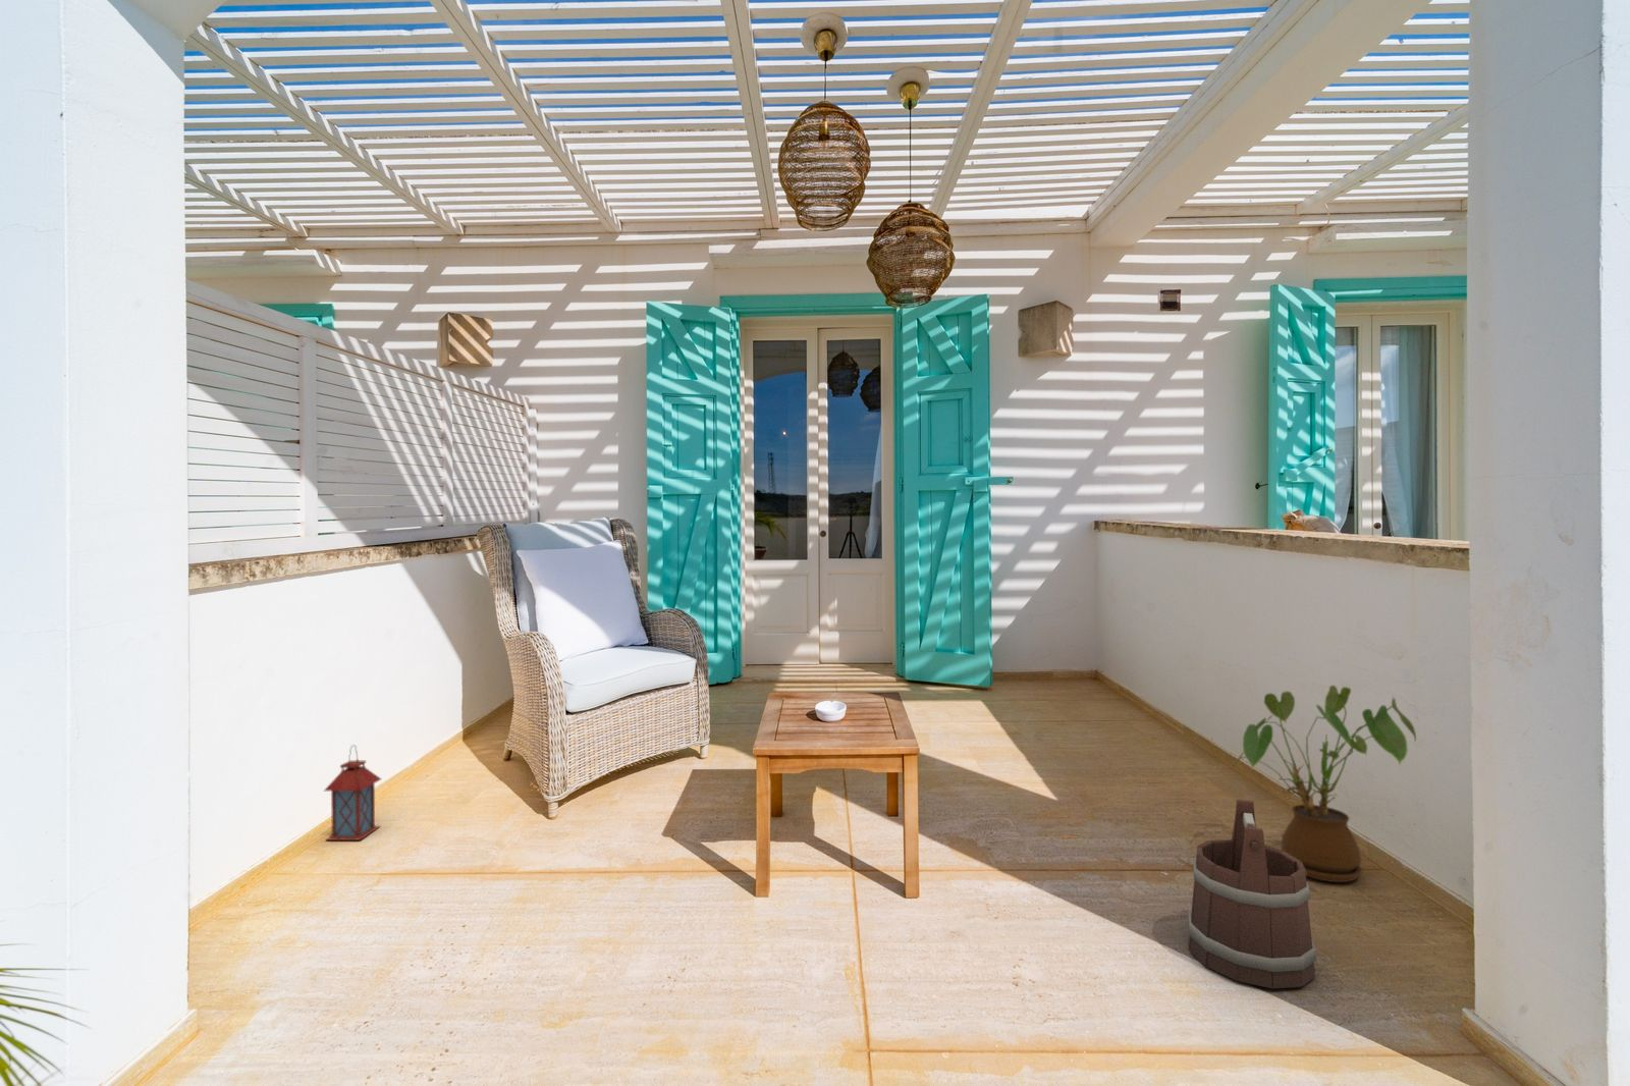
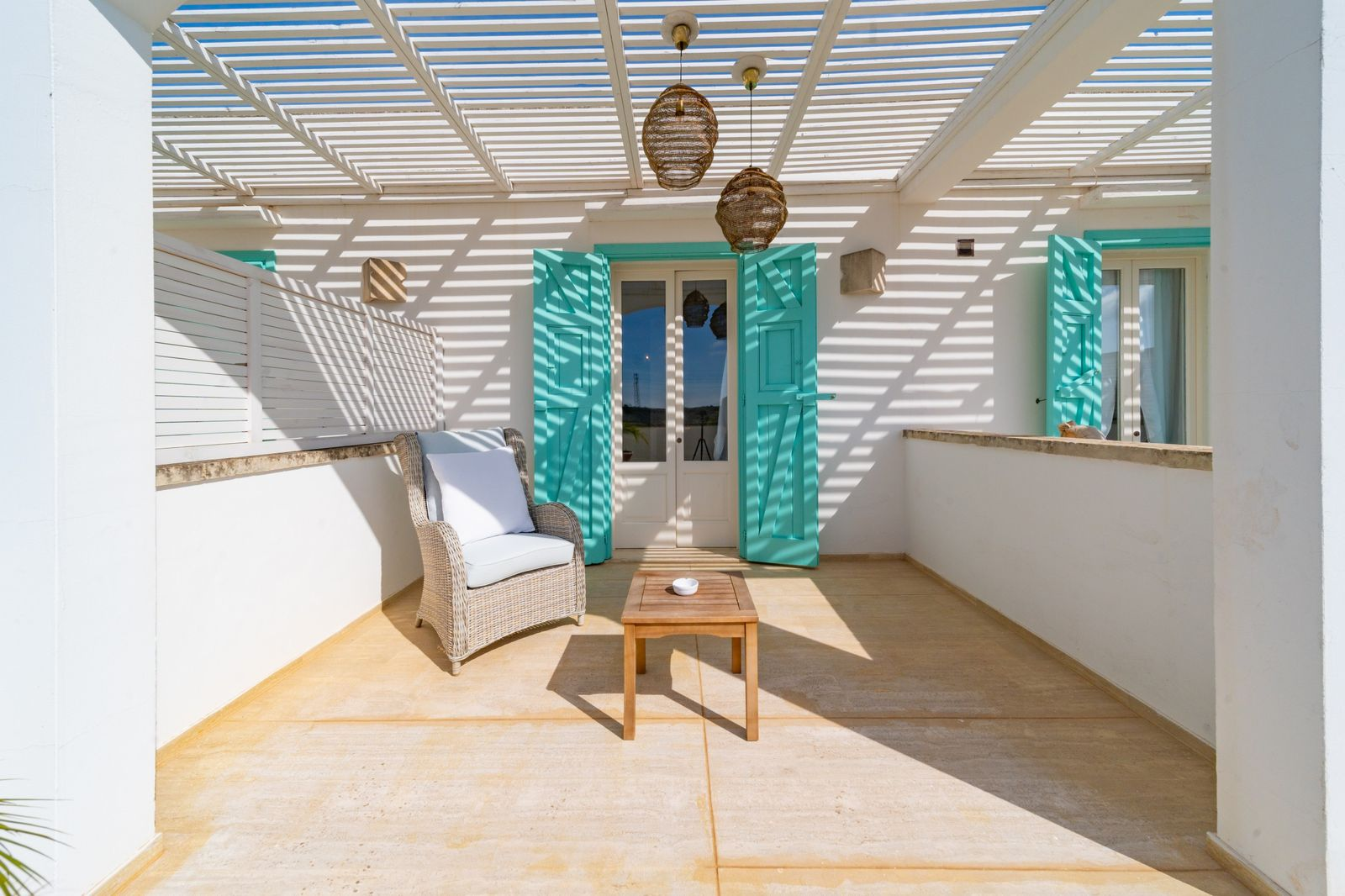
- bucket [1186,799,1317,989]
- lantern [322,744,382,841]
- house plant [1231,685,1417,884]
